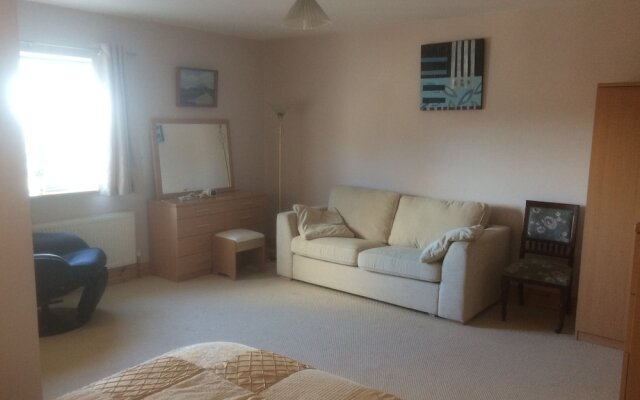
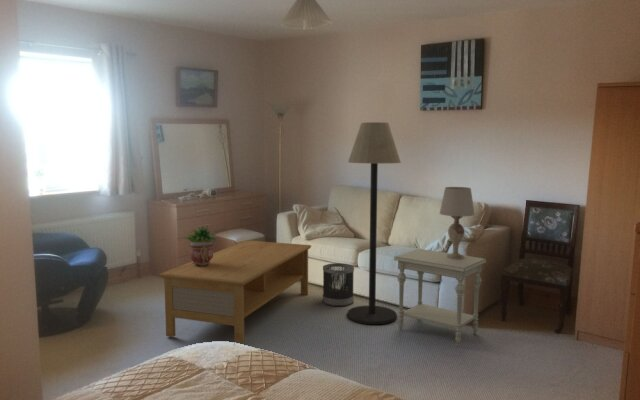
+ side table [393,248,487,347]
+ table lamp [439,186,476,259]
+ floor lamp [346,121,402,325]
+ wastebasket [322,262,355,307]
+ potted plant [184,224,219,266]
+ coffee table [158,239,312,345]
